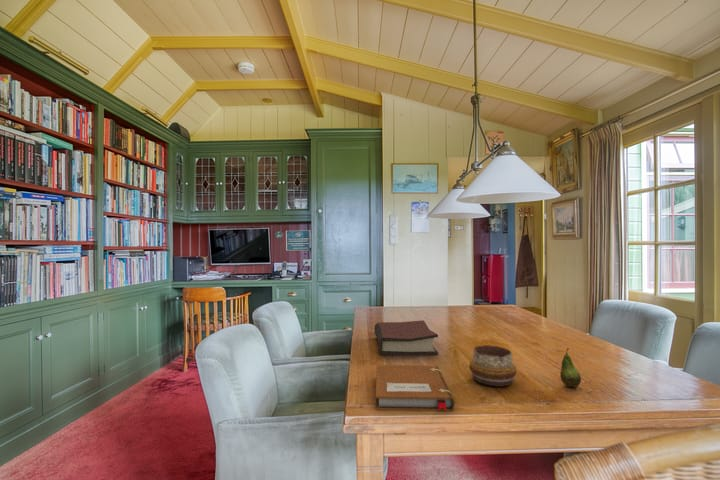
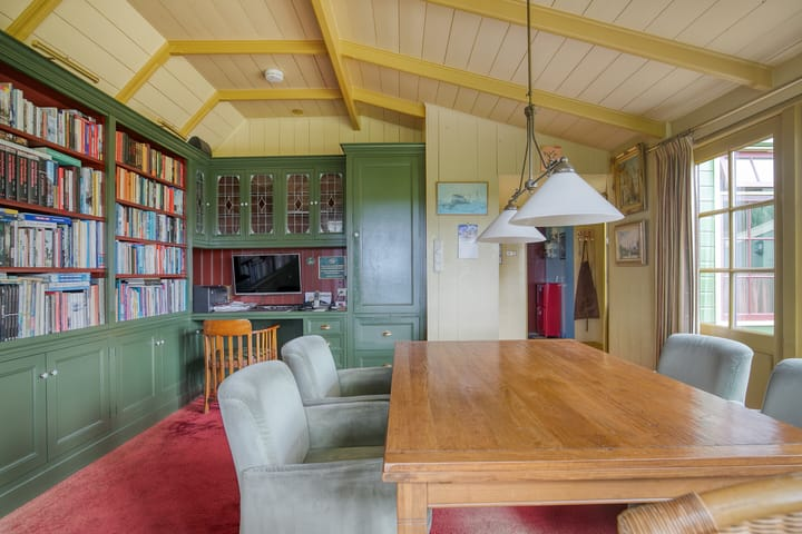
- decorative bowl [468,344,518,387]
- notebook [375,364,456,412]
- hardback book [374,319,439,357]
- fruit [559,347,582,388]
